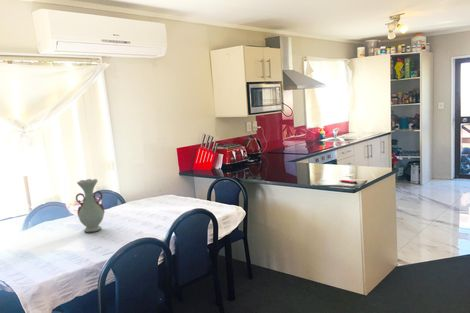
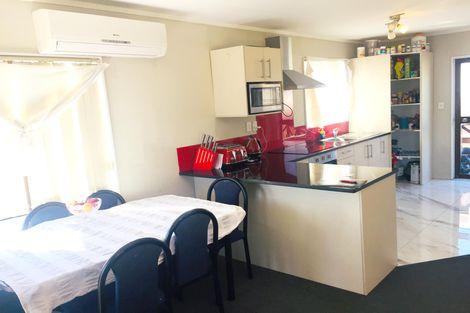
- vase [75,178,105,234]
